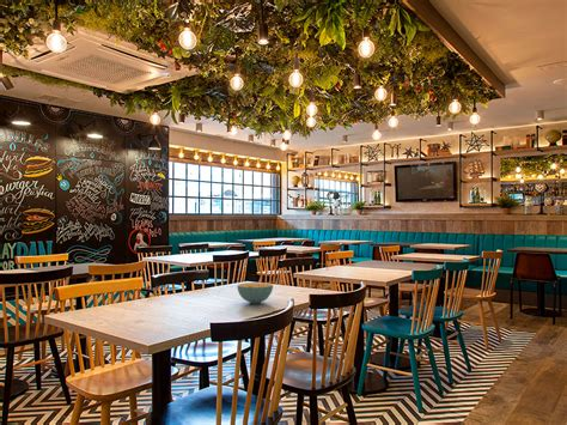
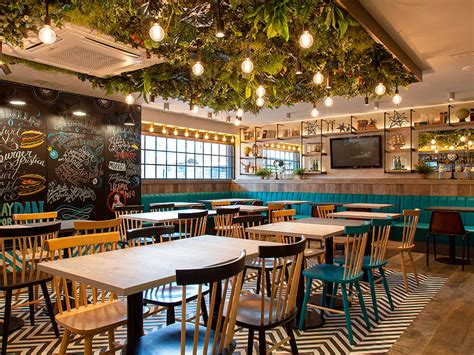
- cereal bowl [236,281,274,305]
